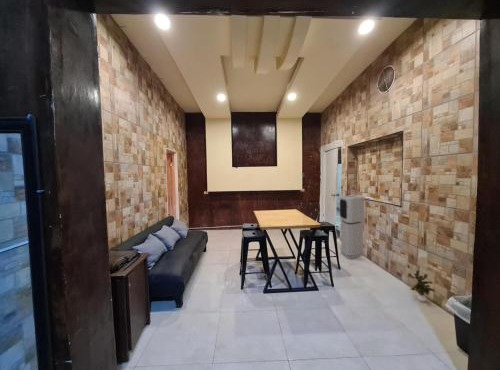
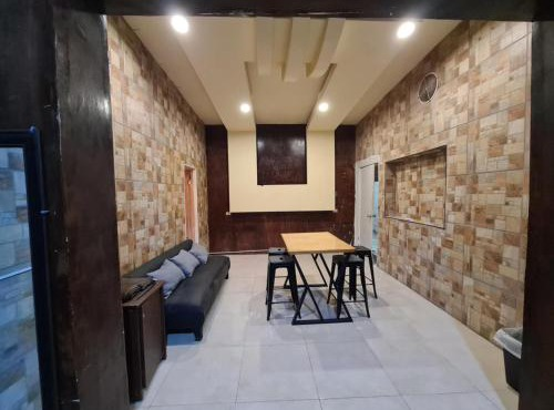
- potted plant [407,269,436,303]
- air purifier [339,195,366,260]
